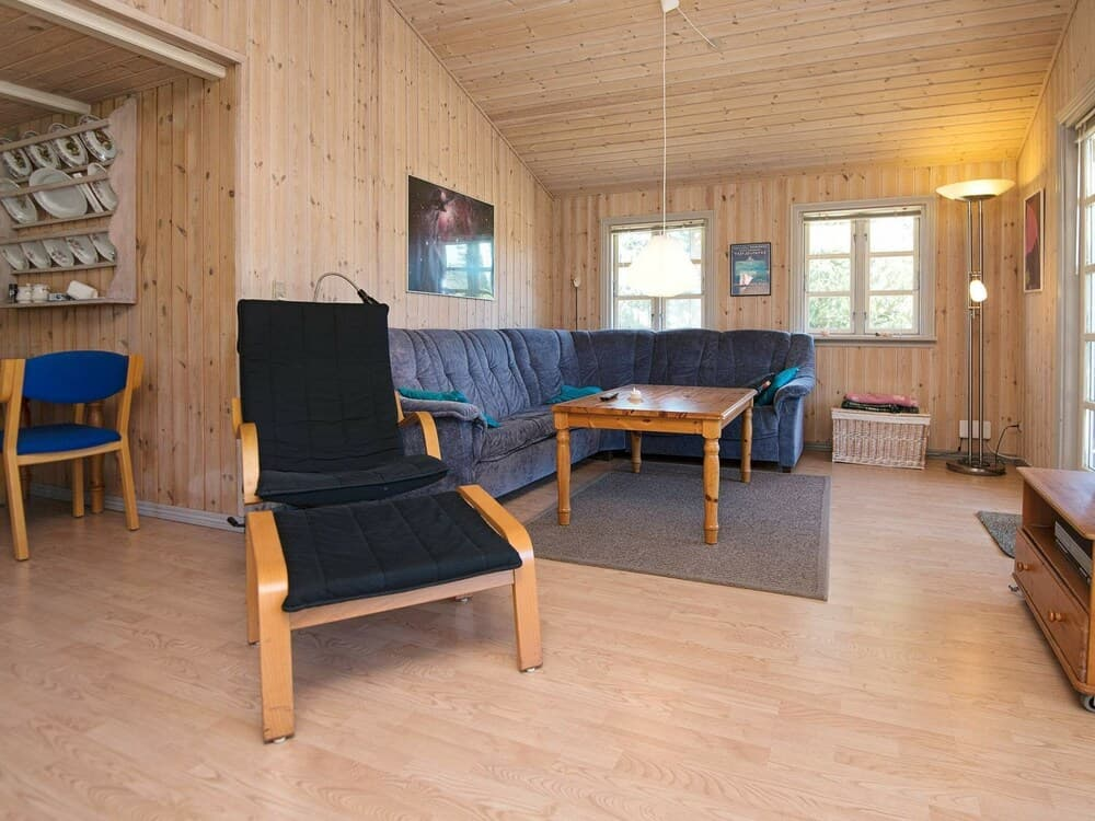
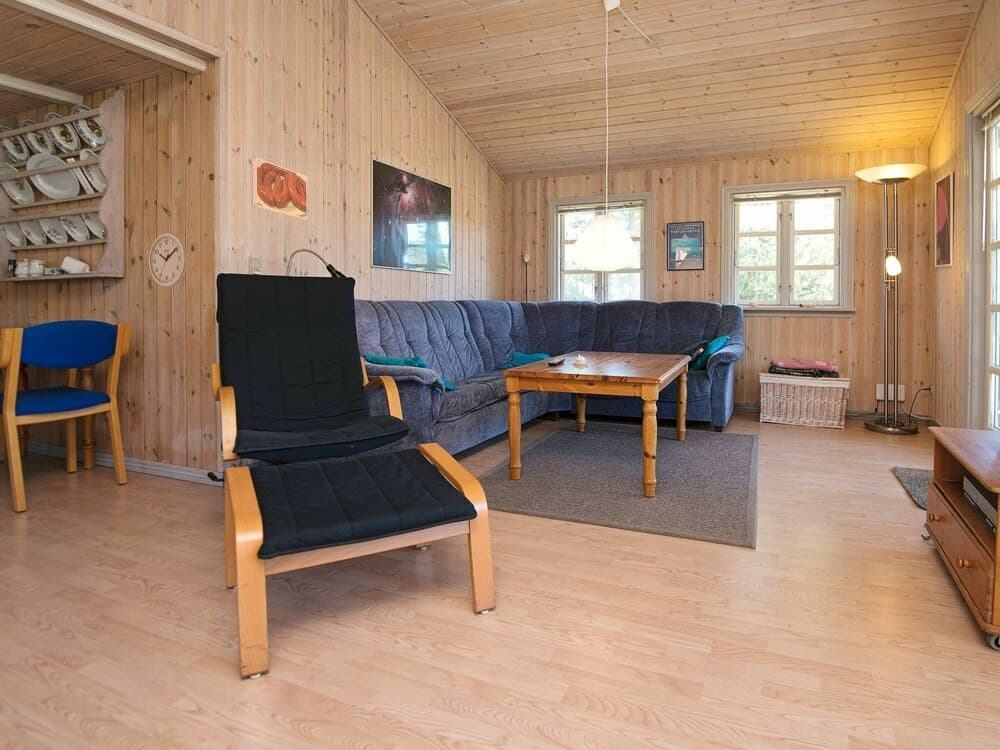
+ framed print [251,157,308,221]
+ wall clock [148,231,188,289]
